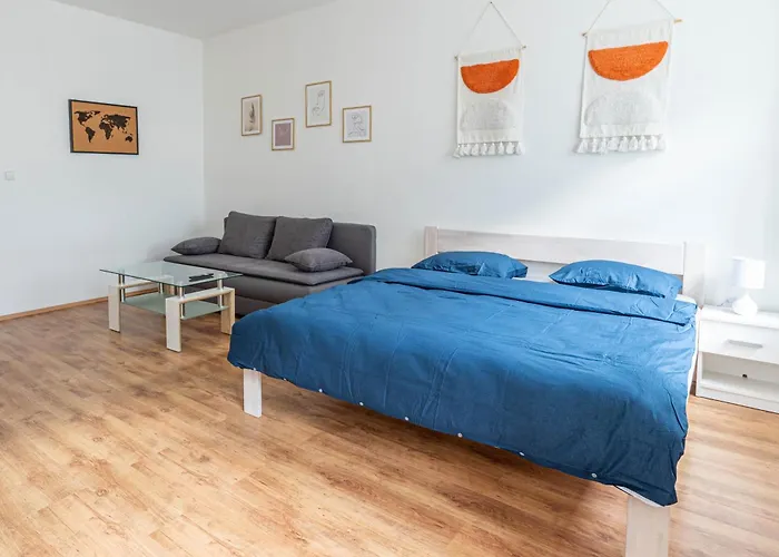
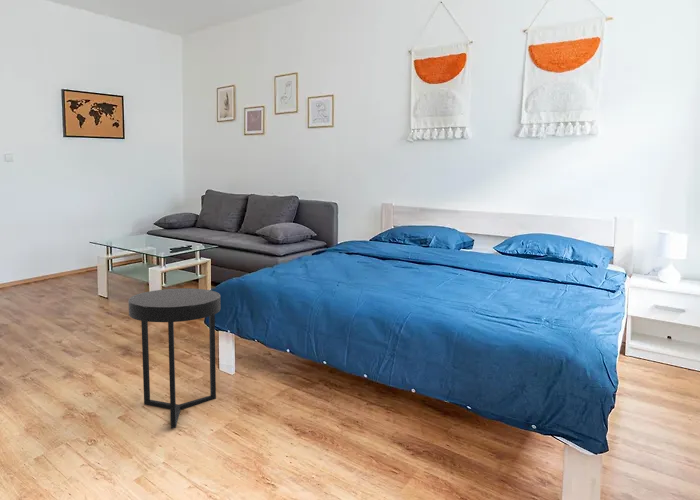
+ side table [127,287,222,429]
